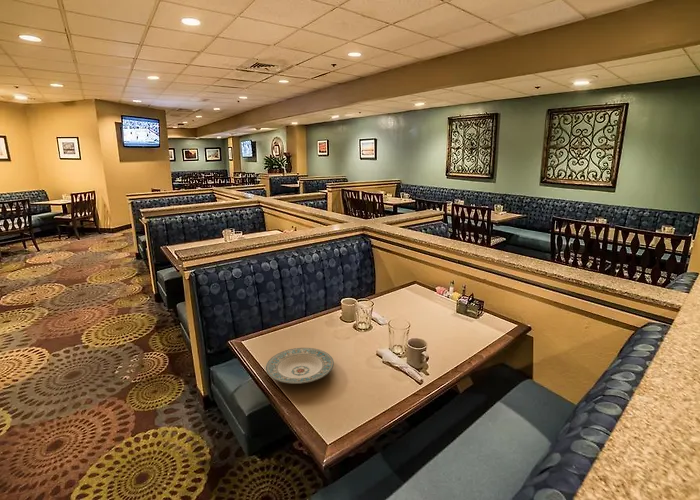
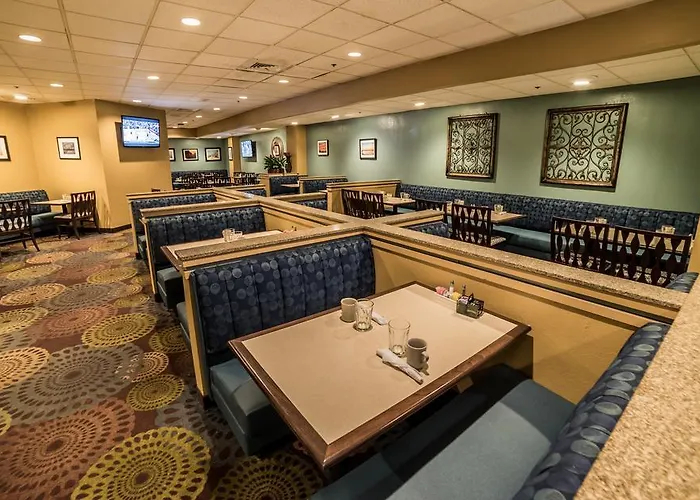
- plate [265,347,335,385]
